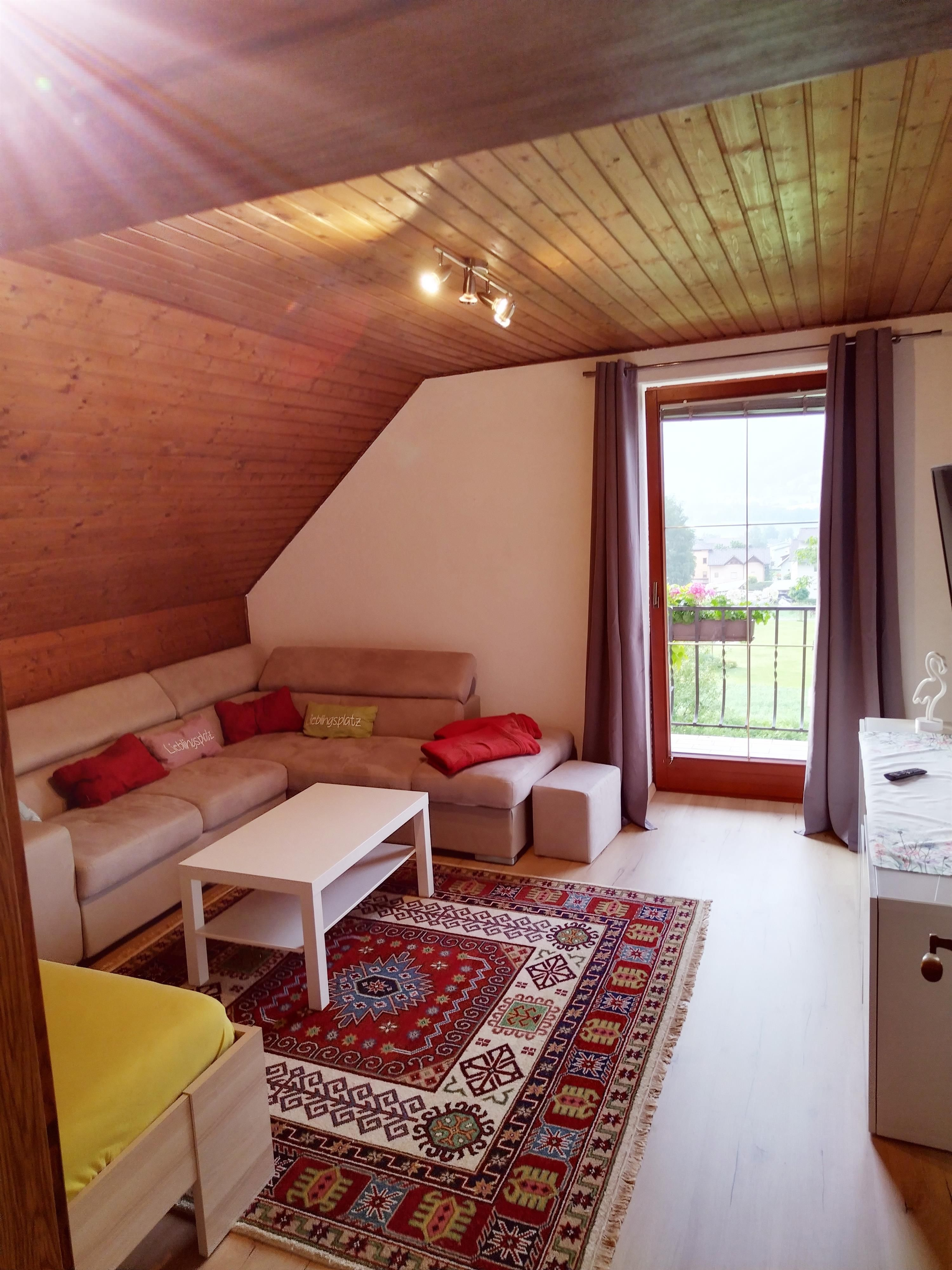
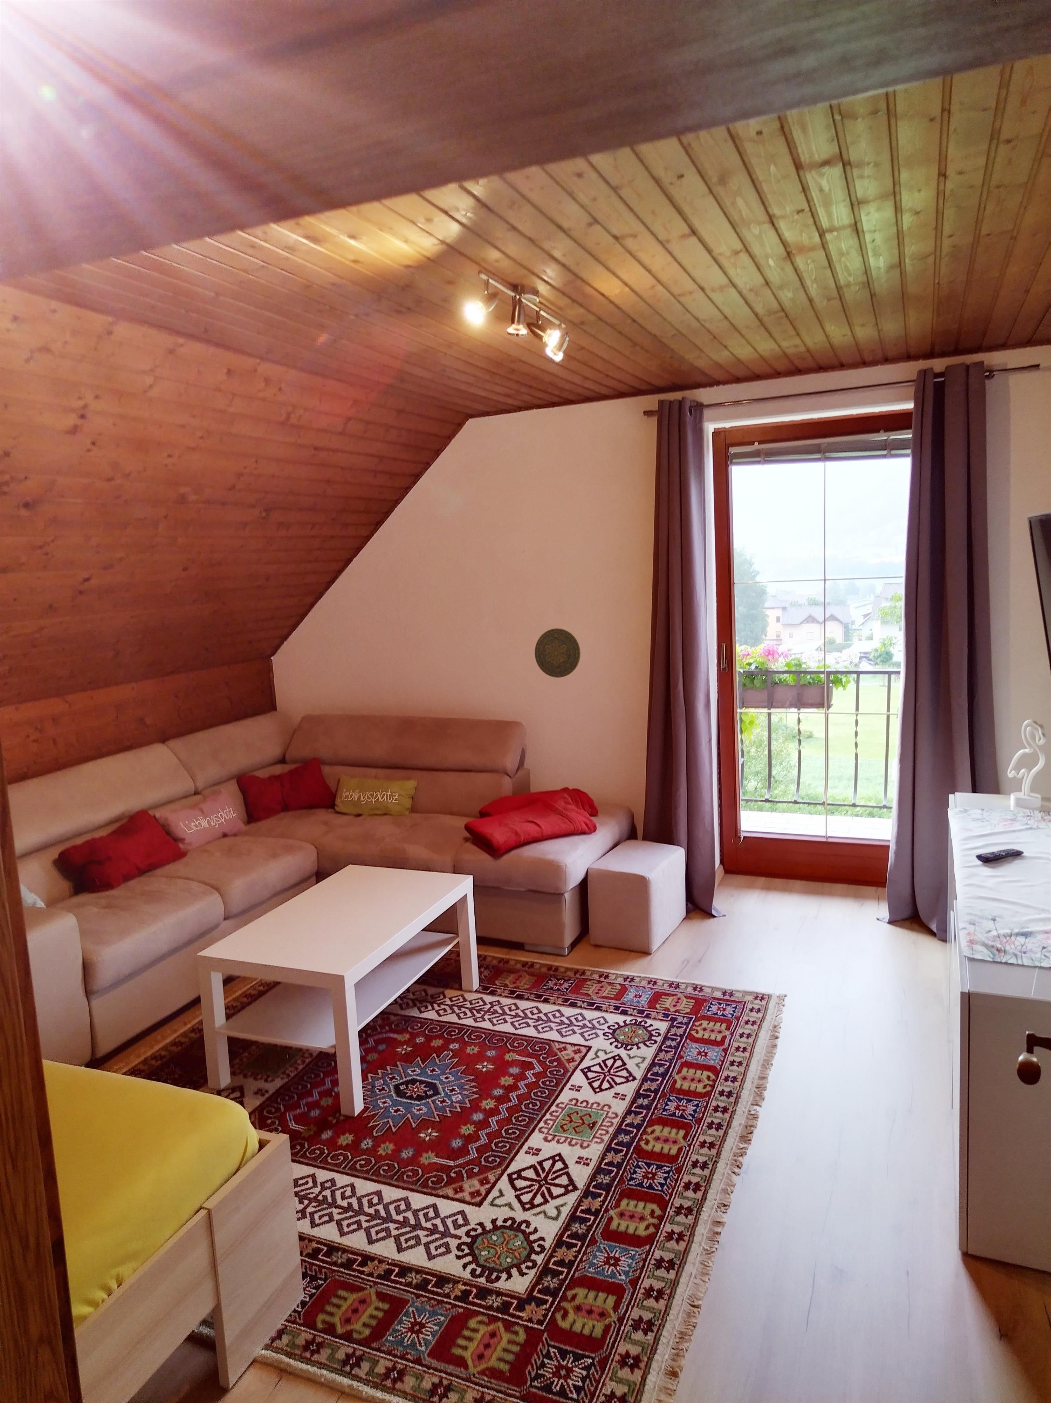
+ decorative plate [534,627,581,678]
